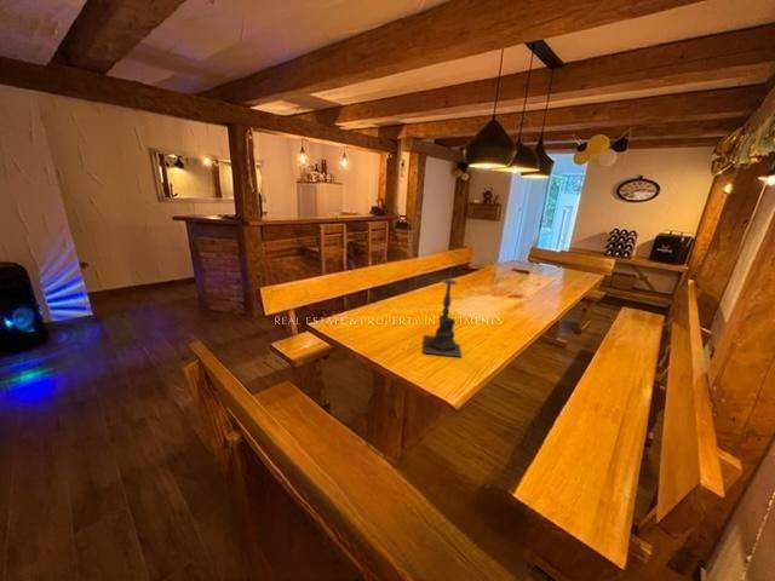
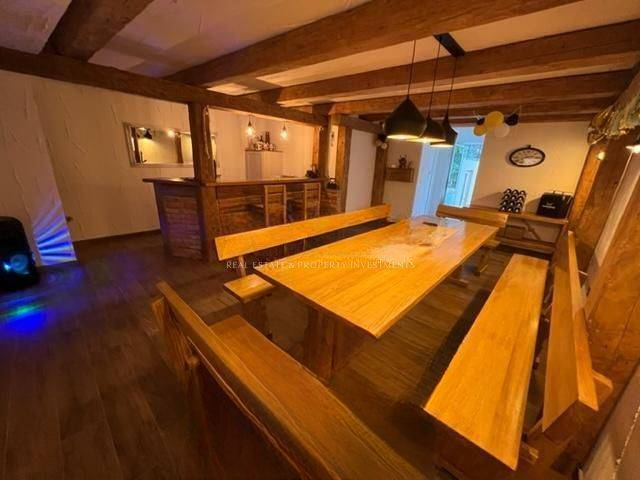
- candle holder [421,269,463,358]
